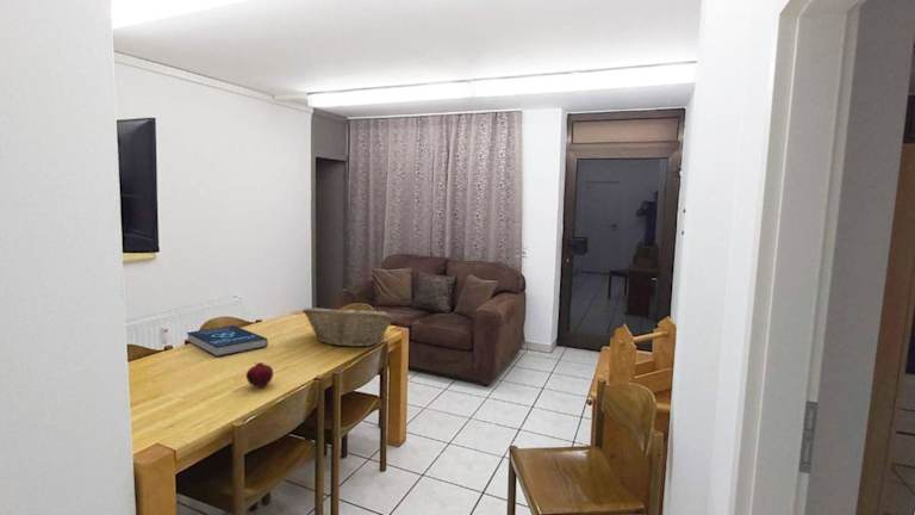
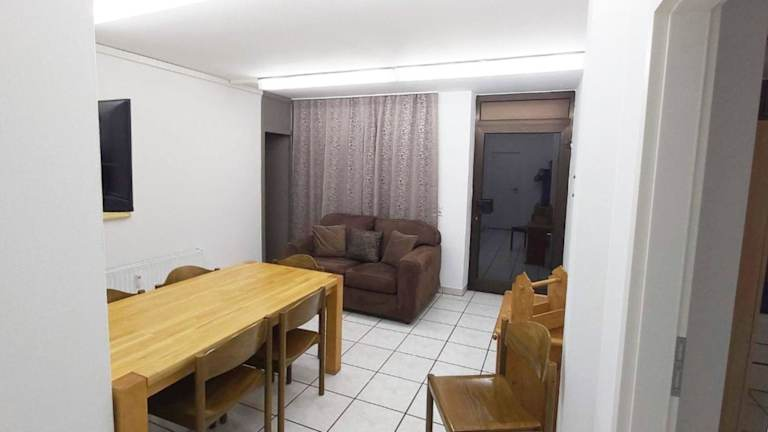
- book [186,324,269,358]
- fruit [245,361,274,389]
- fruit basket [301,304,396,348]
